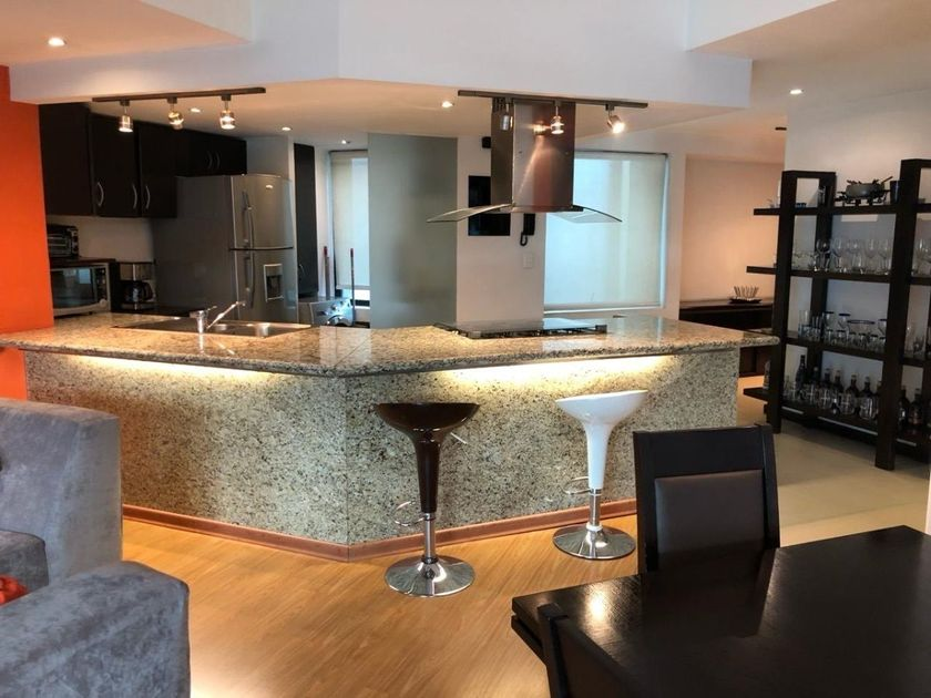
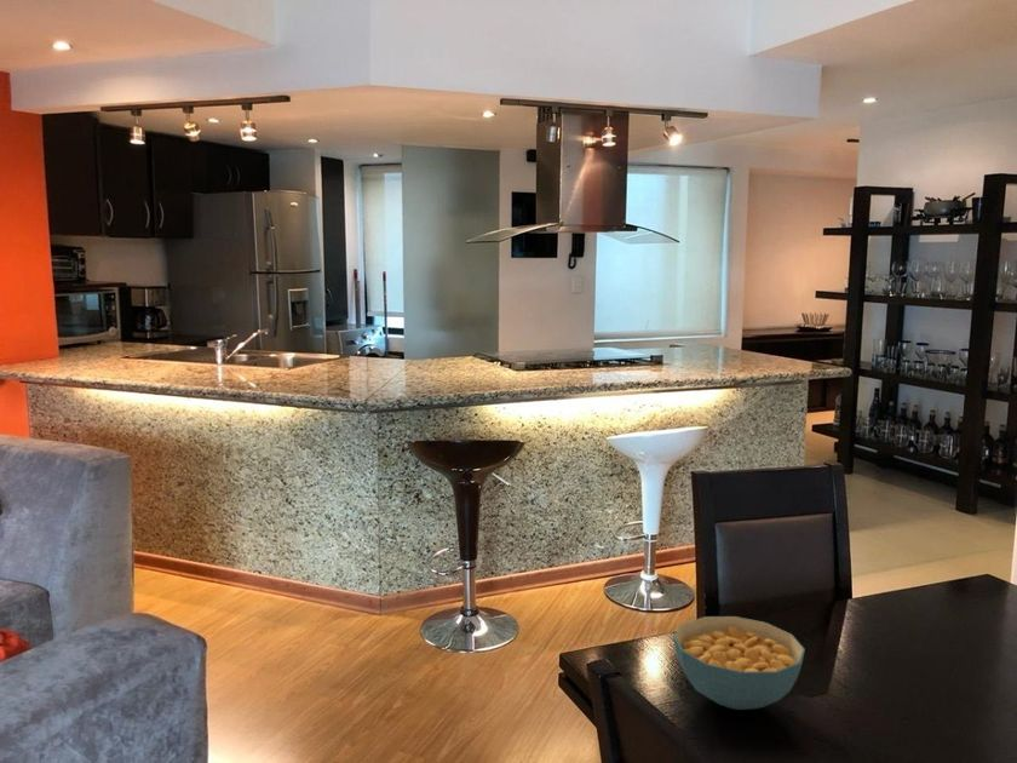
+ cereal bowl [673,615,806,711]
